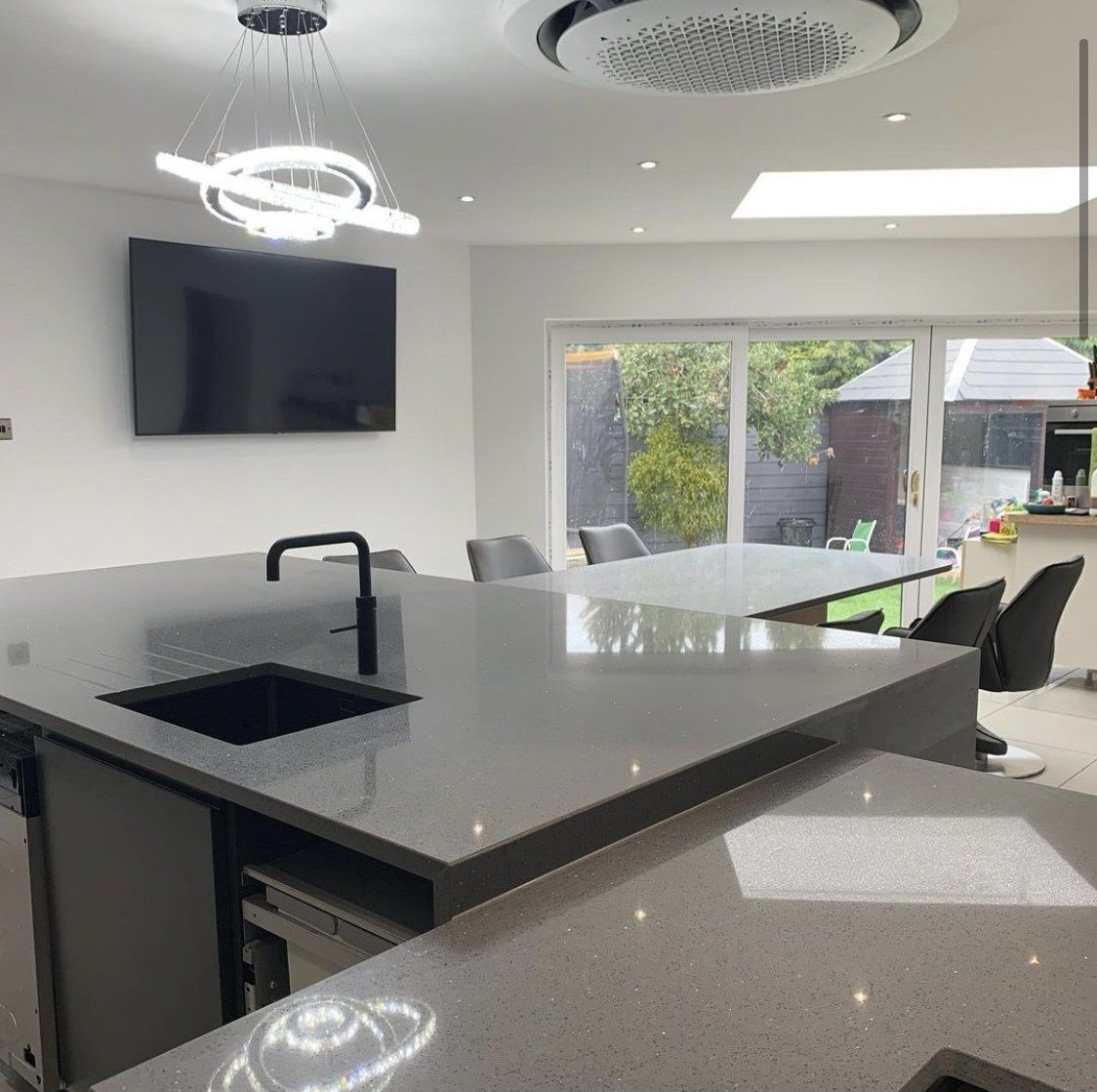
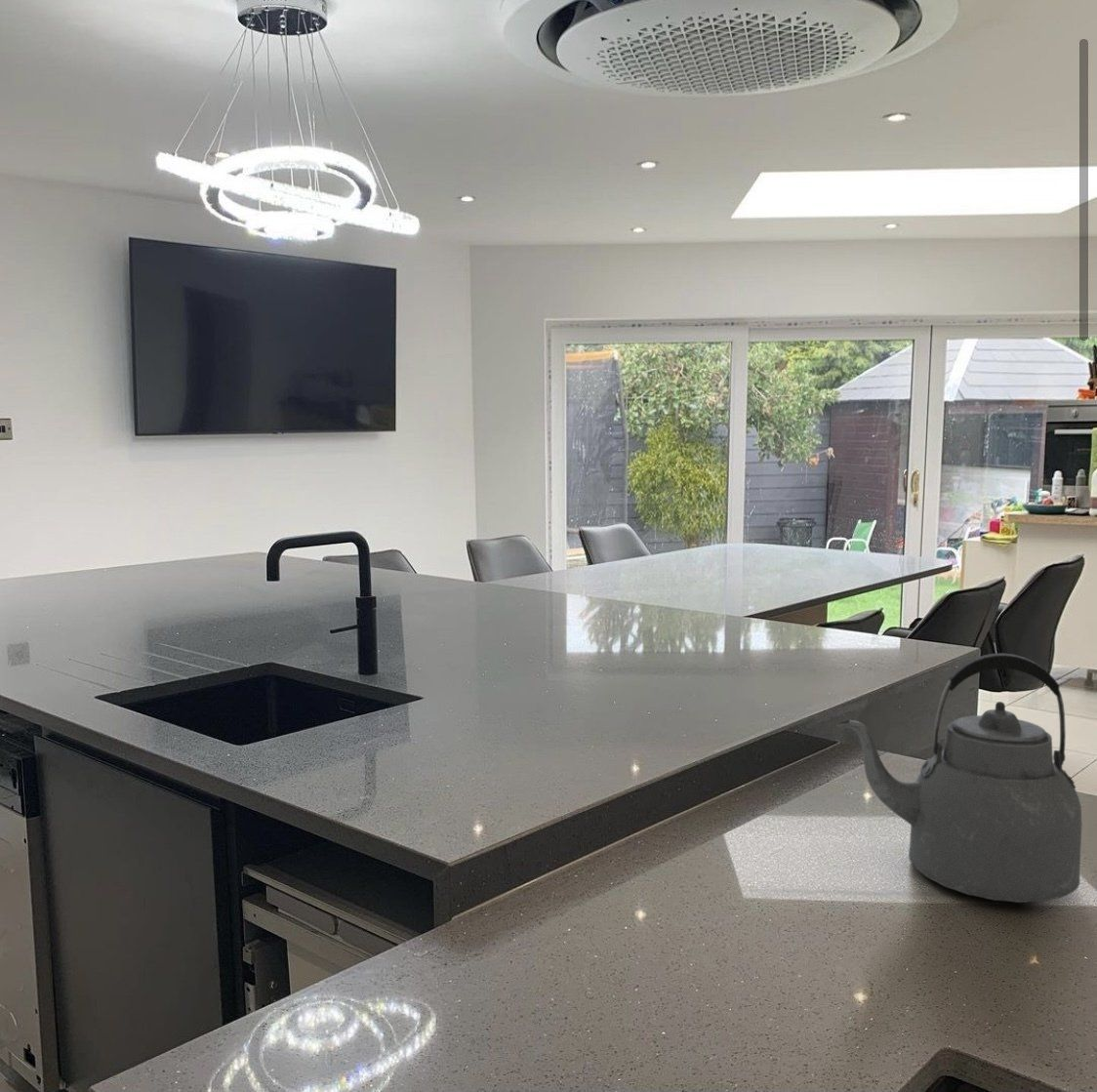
+ kettle [836,652,1082,904]
